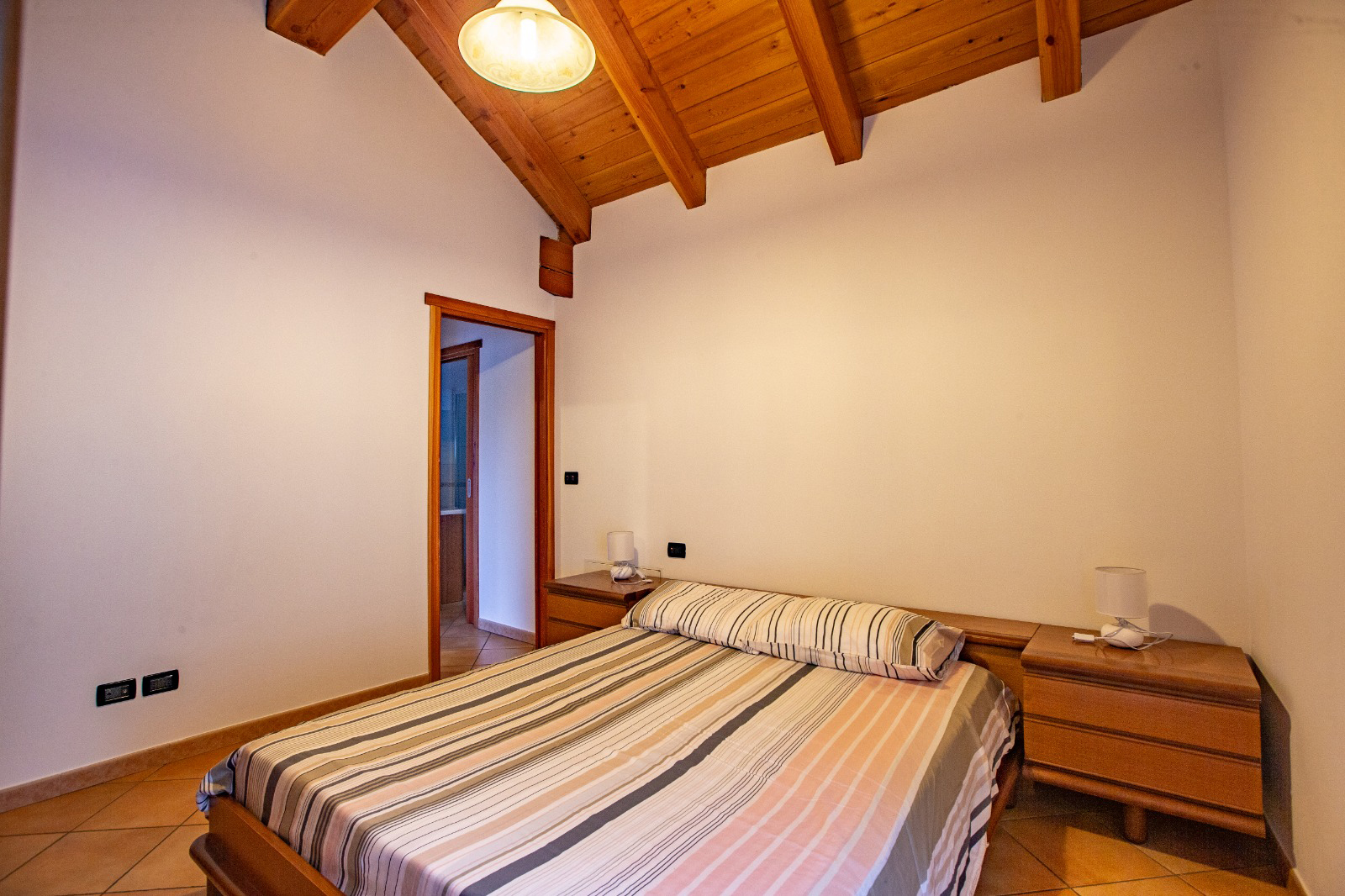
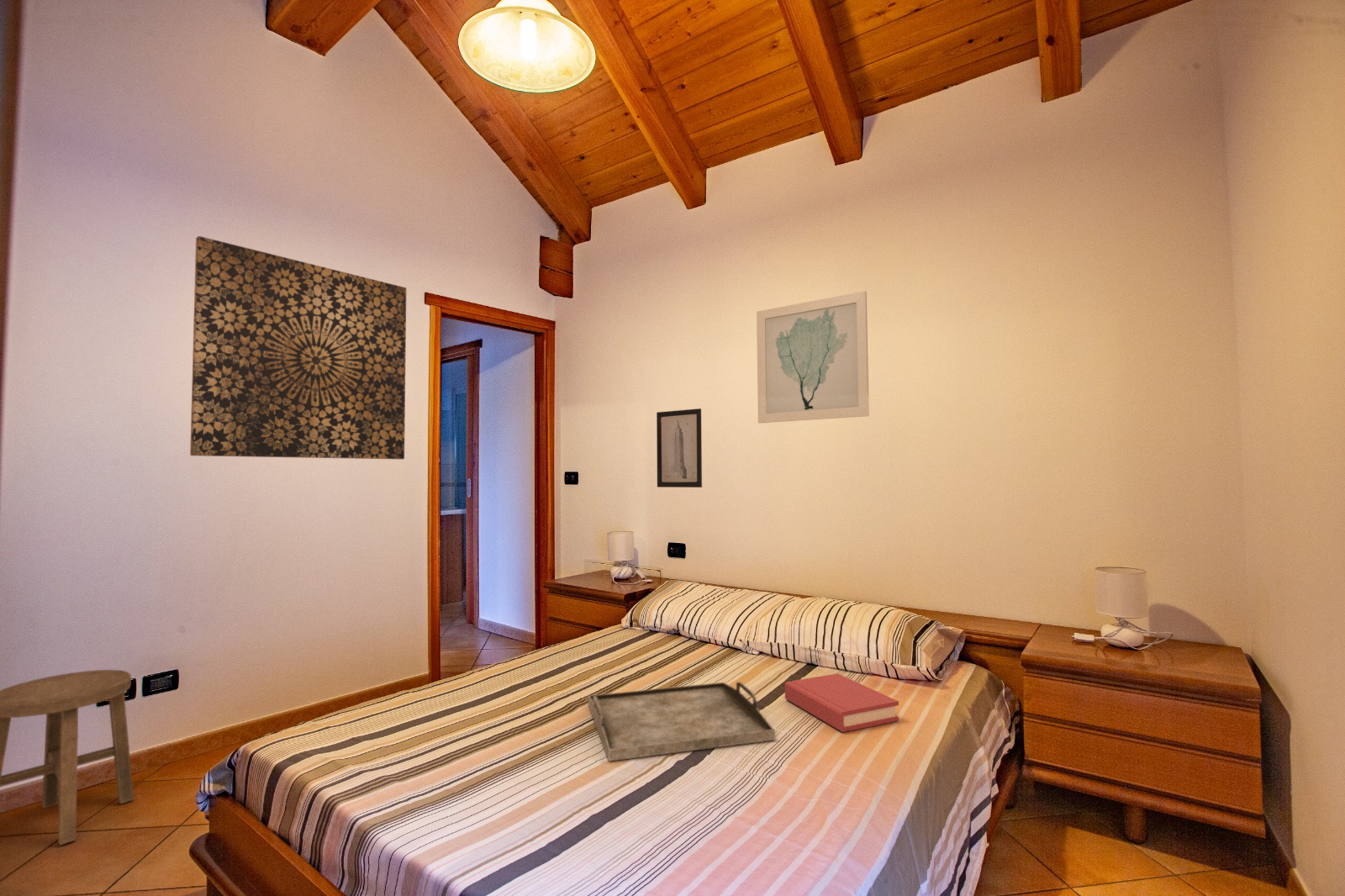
+ serving tray [588,681,776,762]
+ wall art [189,235,407,460]
+ wall art [656,408,703,488]
+ wall art [756,290,870,424]
+ hardback book [784,672,899,733]
+ stool [0,669,135,846]
